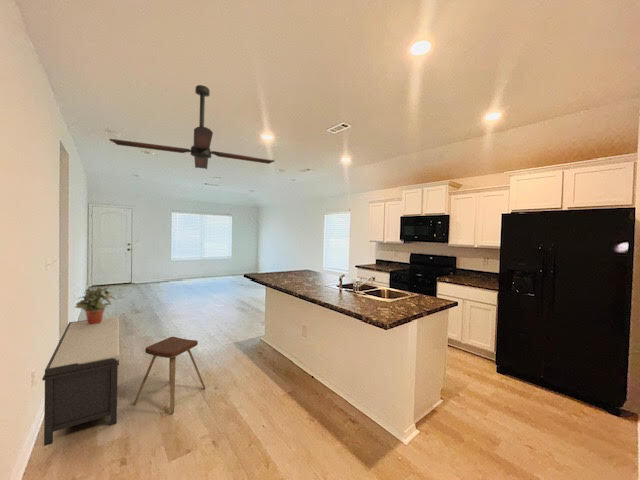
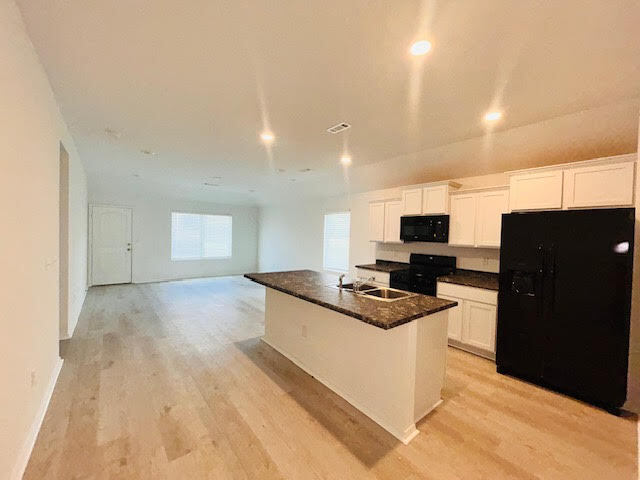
- ceiling fan [108,84,275,170]
- music stool [133,336,206,415]
- bench [41,316,120,447]
- potted plant [74,286,118,325]
